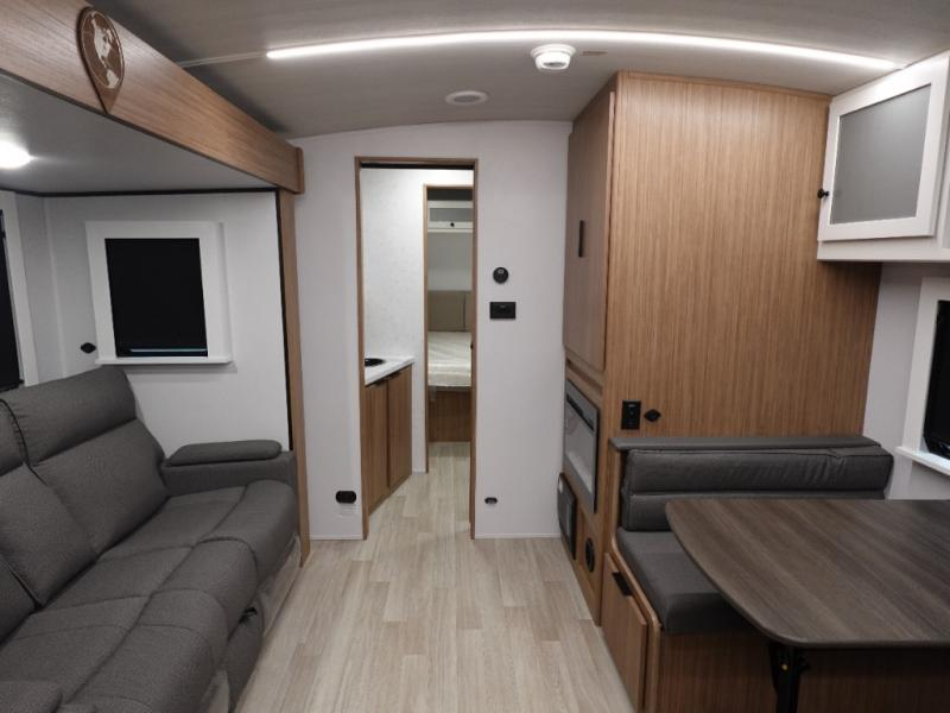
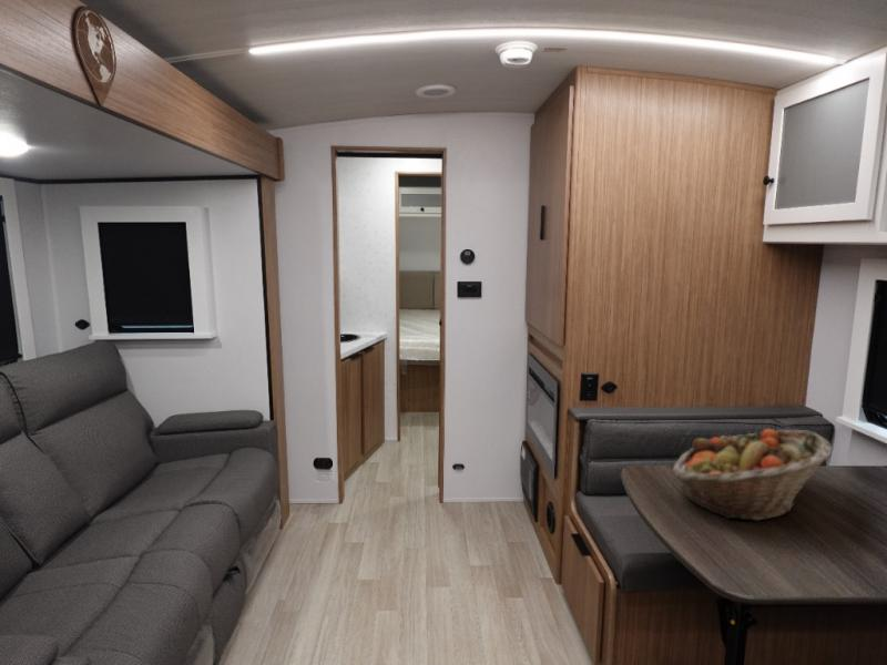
+ fruit basket [671,428,833,522]
